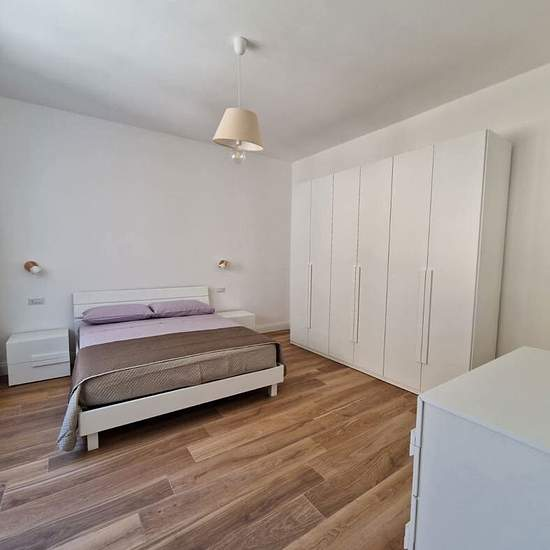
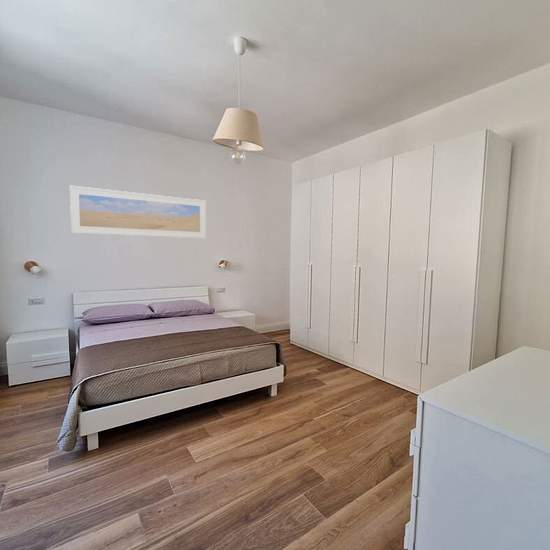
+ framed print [69,185,207,239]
